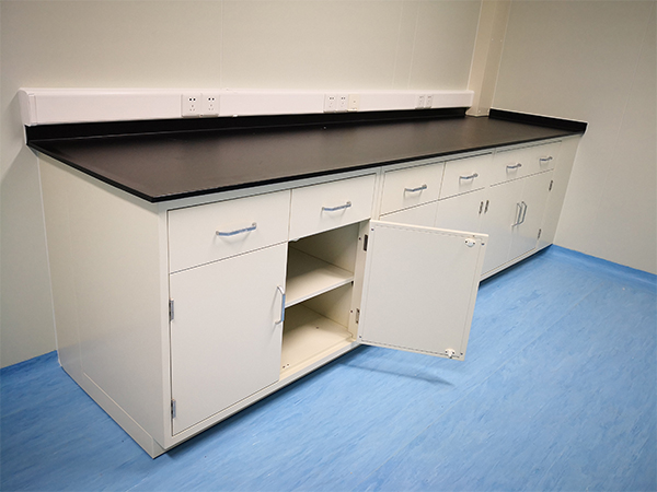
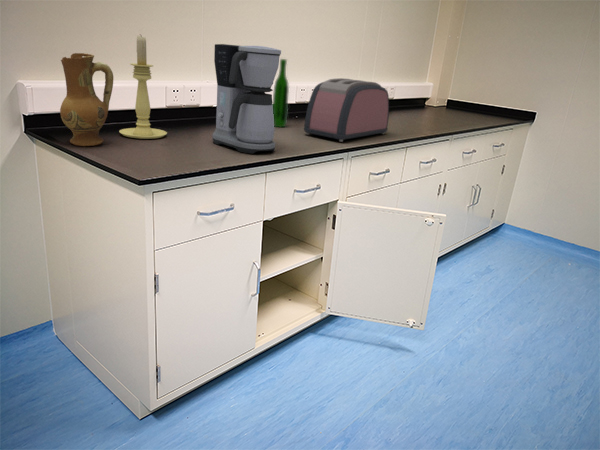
+ coffee maker [211,43,282,155]
+ candle holder [118,33,168,140]
+ toaster [303,77,390,143]
+ ceramic jug [59,52,114,147]
+ wine bottle [272,58,290,128]
